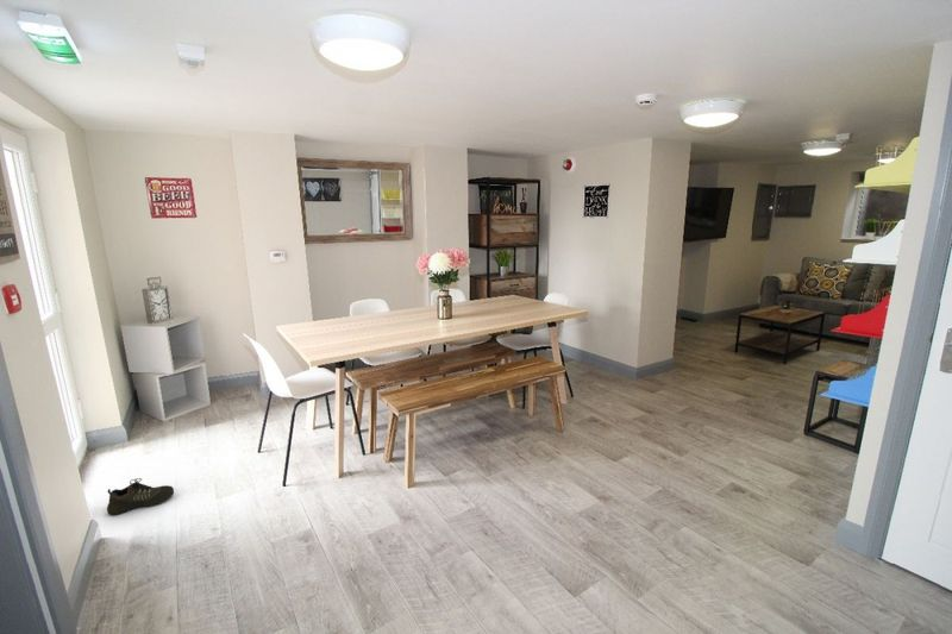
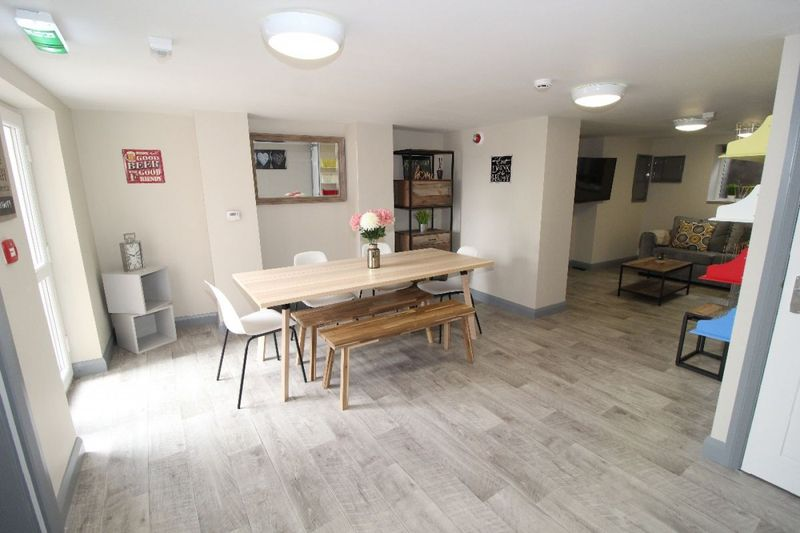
- shoe [106,477,175,516]
